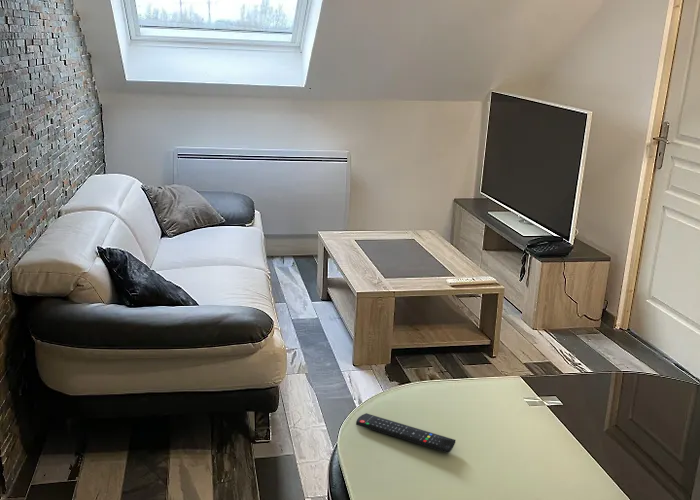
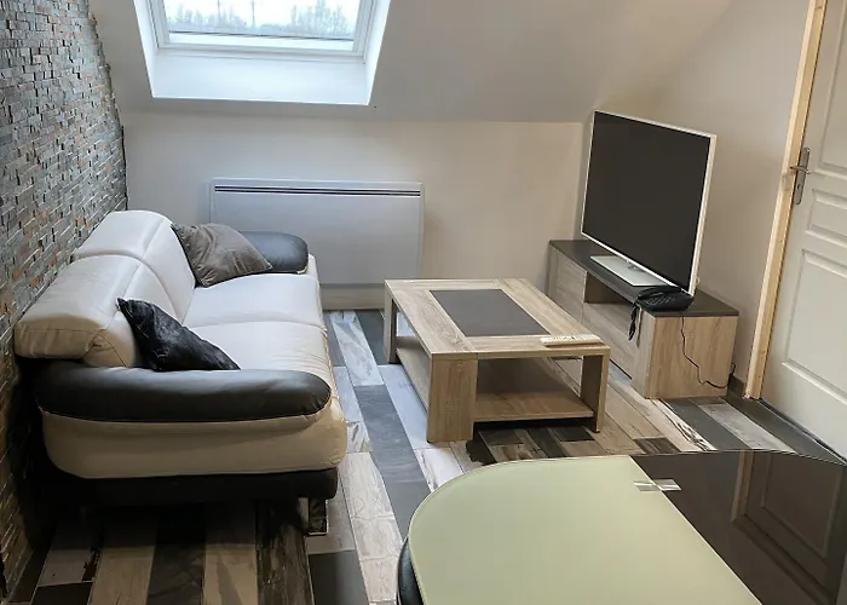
- remote control [355,412,456,454]
